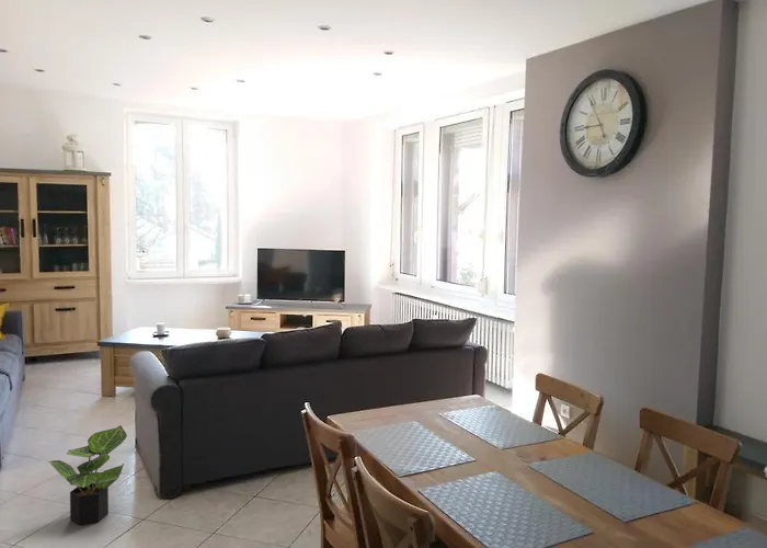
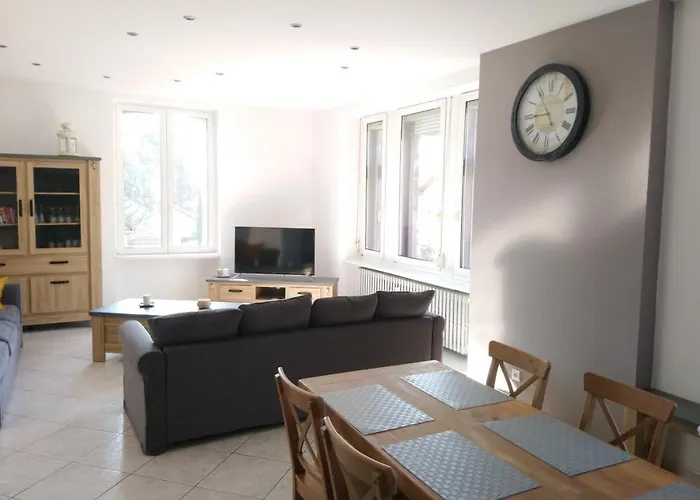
- potted plant [48,425,128,526]
